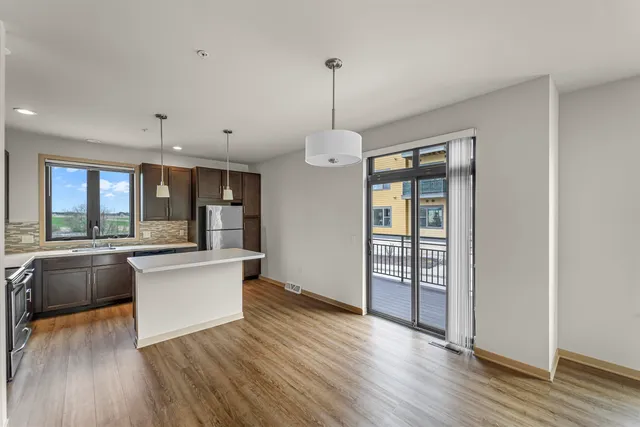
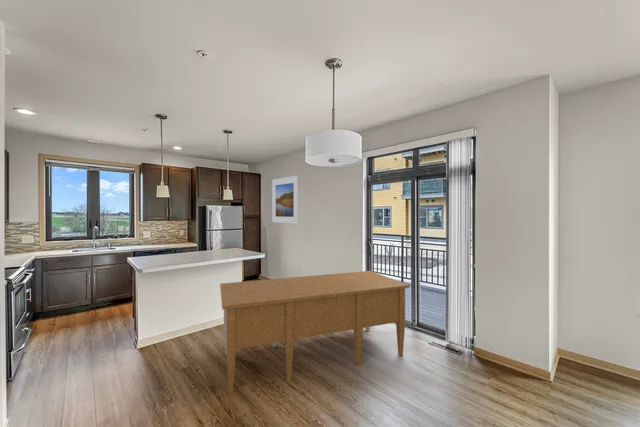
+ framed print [271,175,299,225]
+ desk [219,270,410,394]
